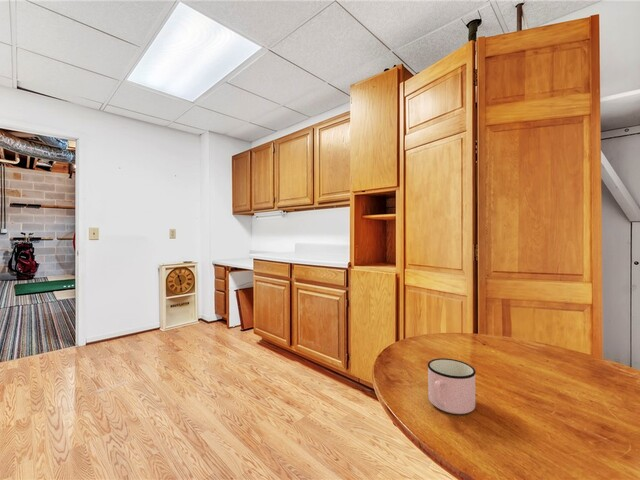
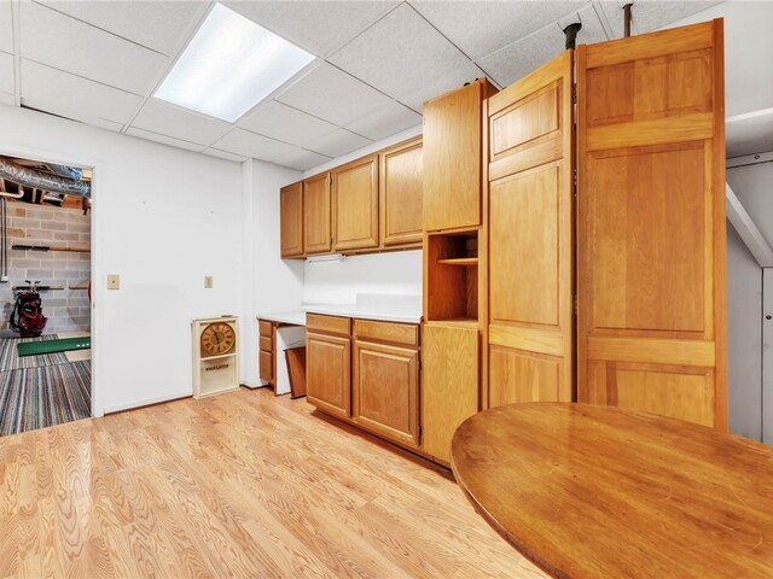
- mug [427,357,477,415]
